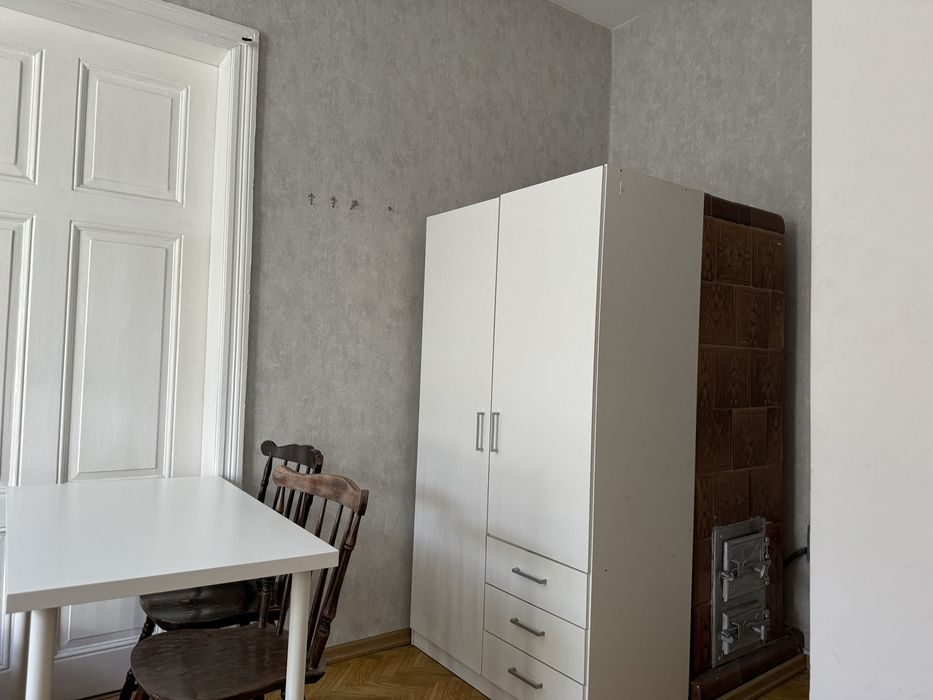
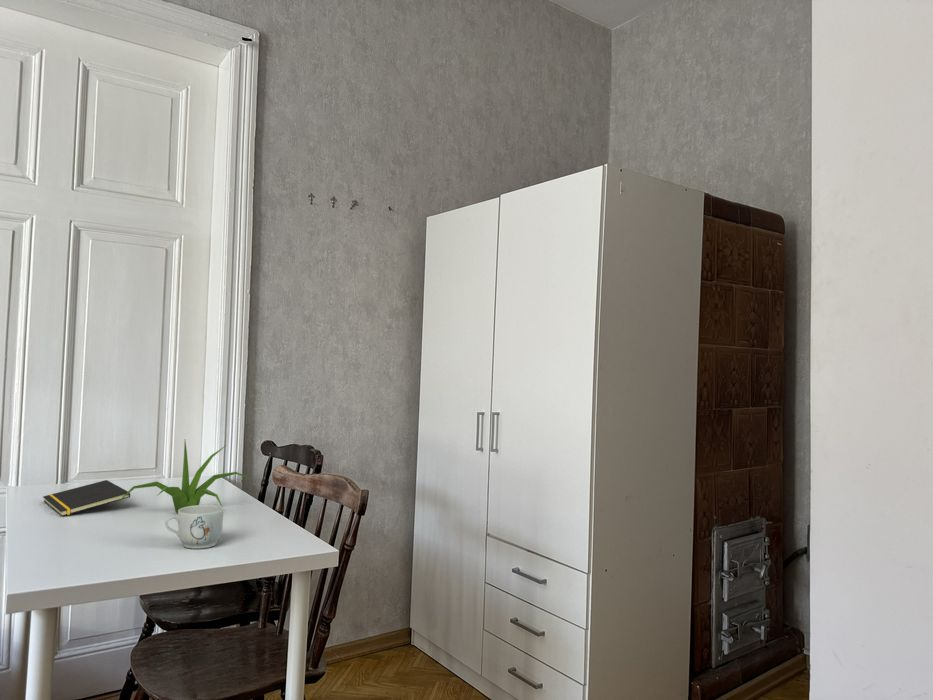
+ notepad [42,479,131,517]
+ plant [116,440,252,514]
+ mug [164,504,225,550]
